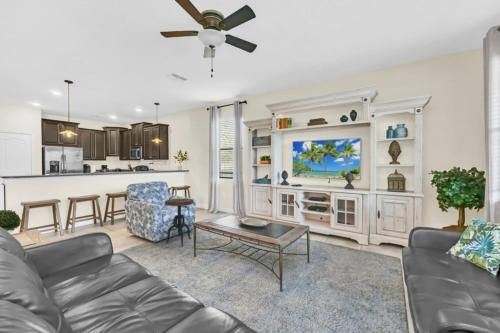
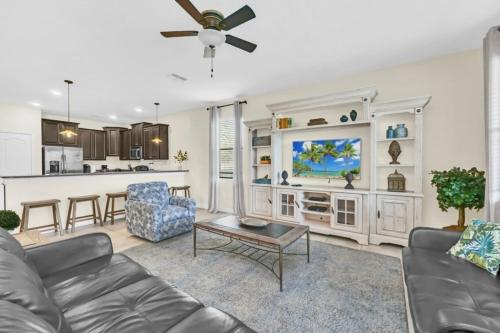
- side table [164,198,195,248]
